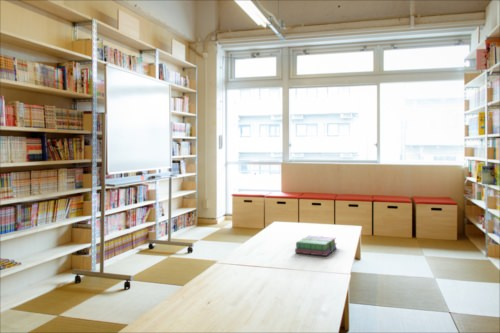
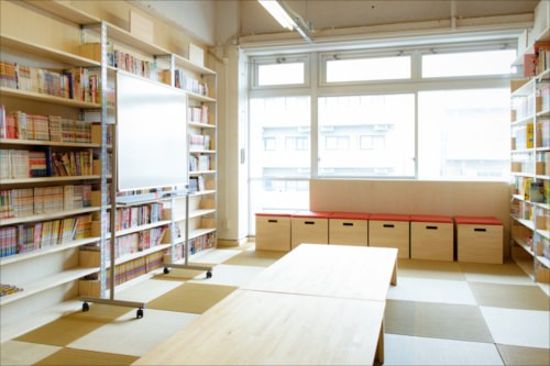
- books [294,235,338,257]
